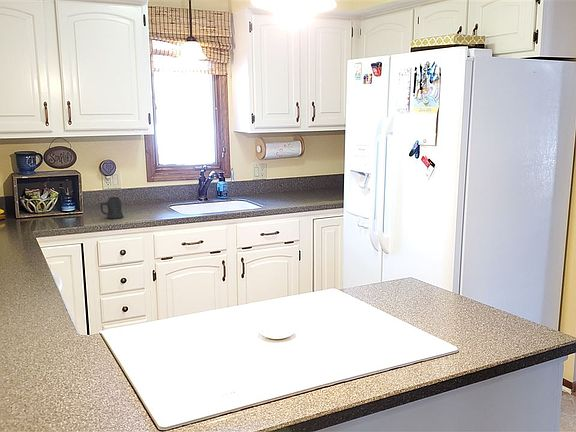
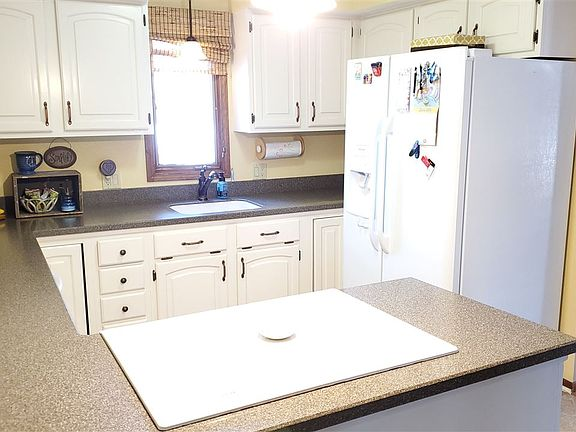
- mug [99,196,124,220]
